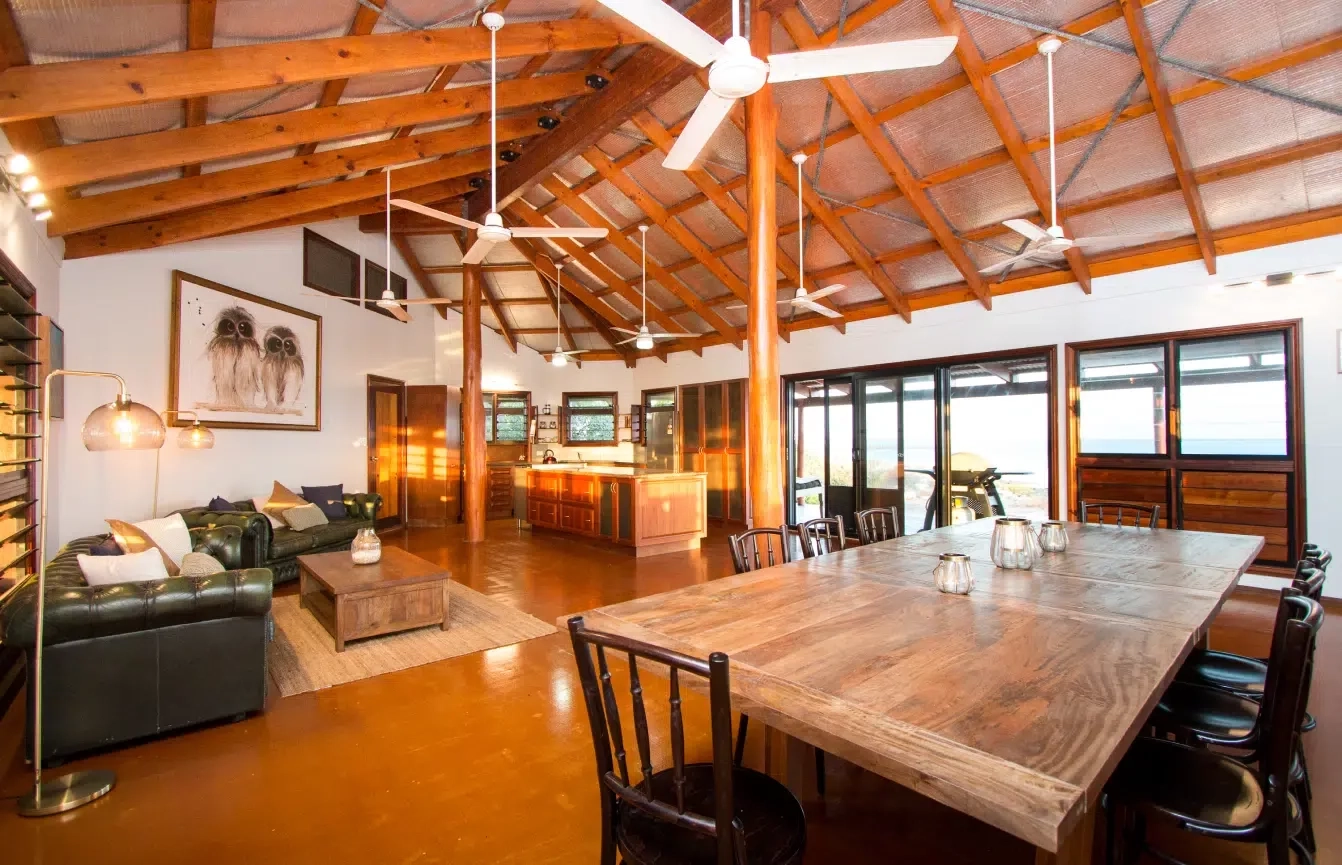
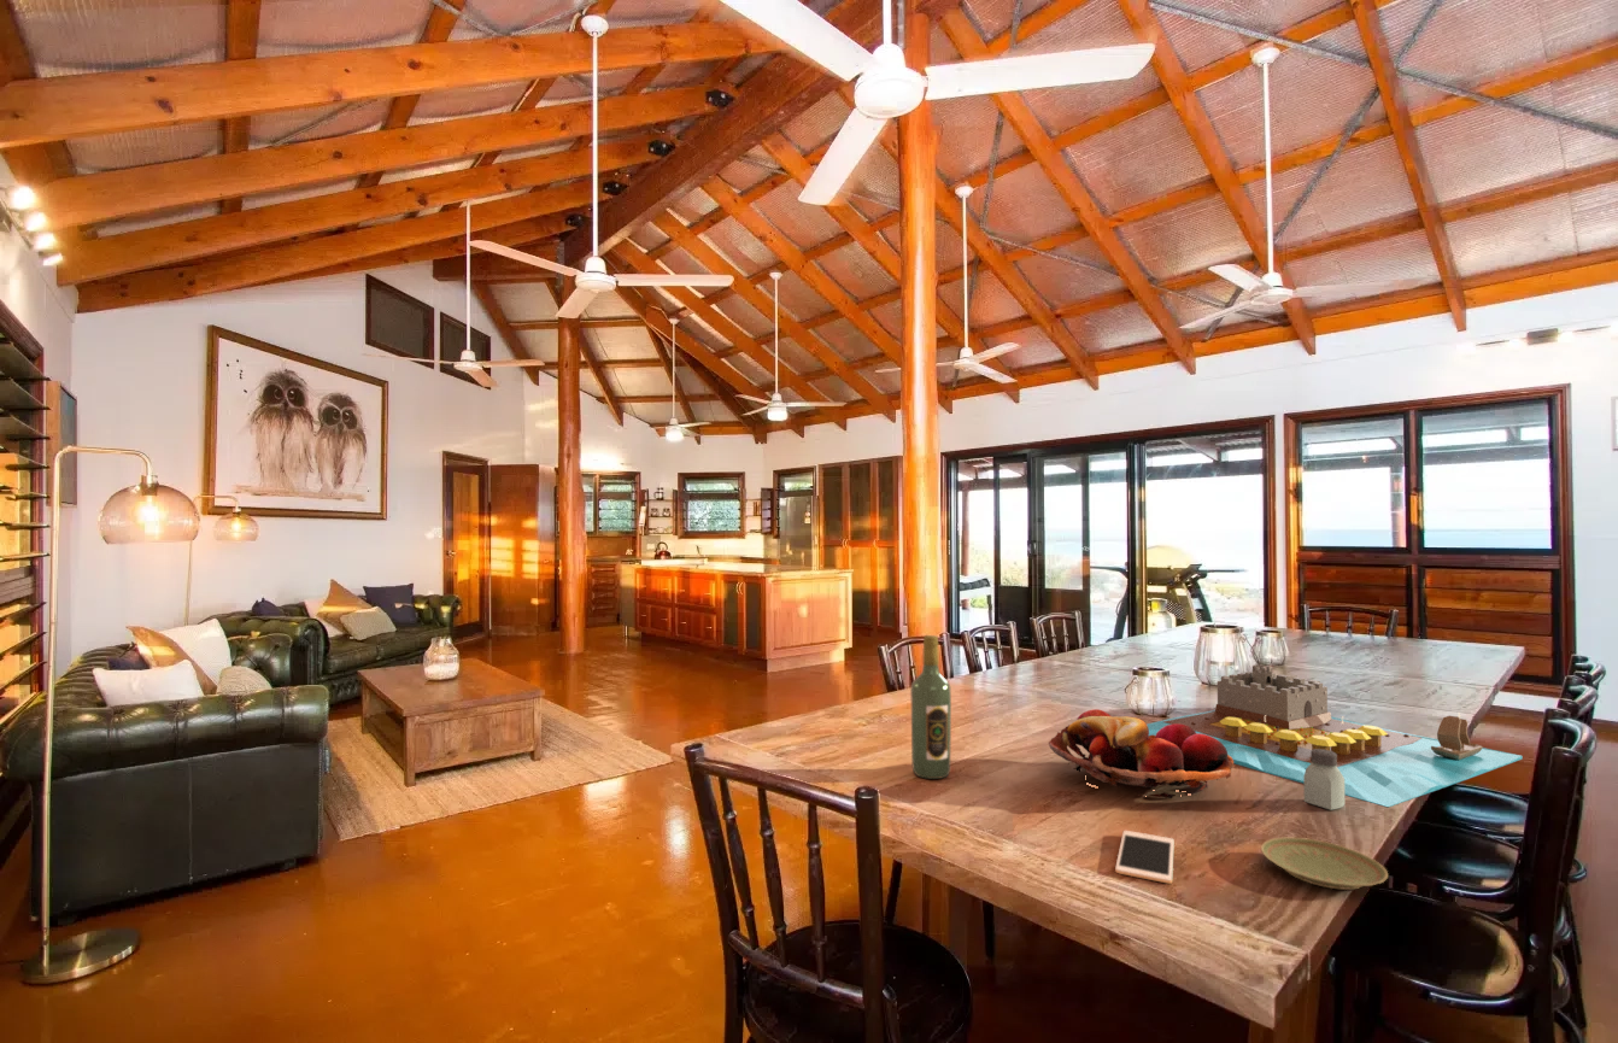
+ wine bottle [909,634,952,780]
+ fruit basket [1048,708,1235,799]
+ cell phone [1114,830,1176,885]
+ saltshaker [1303,749,1346,811]
+ plate [1260,837,1389,891]
+ board game [1147,663,1523,808]
